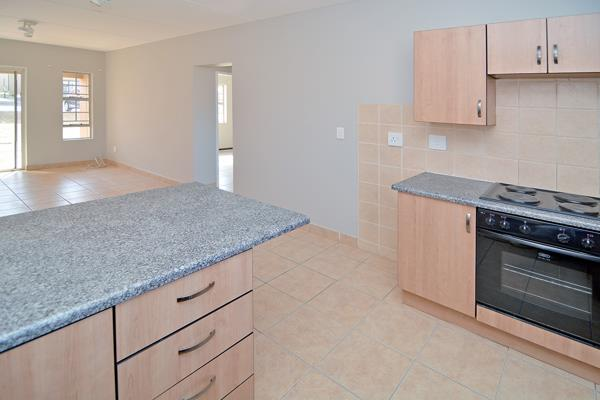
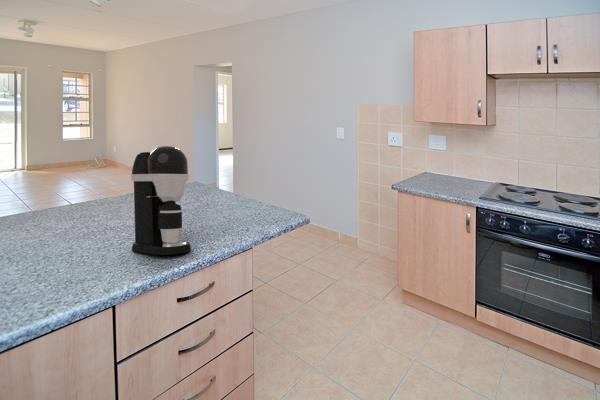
+ coffee maker [130,145,192,256]
